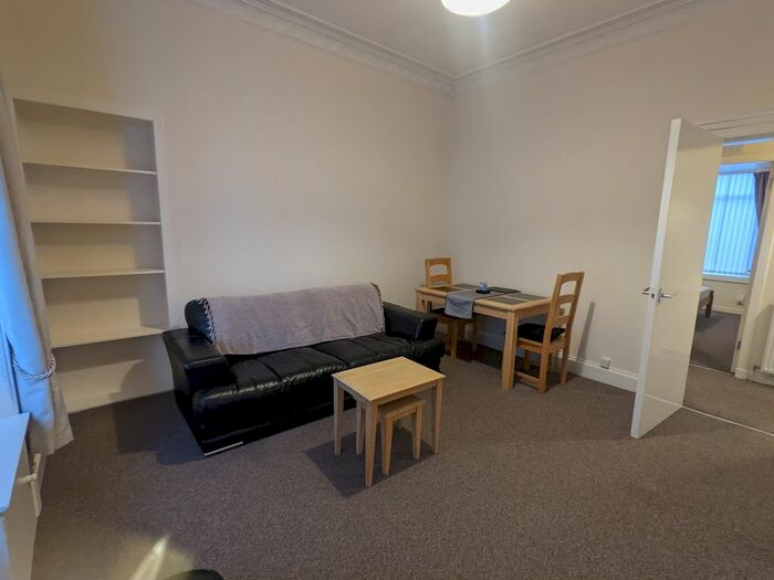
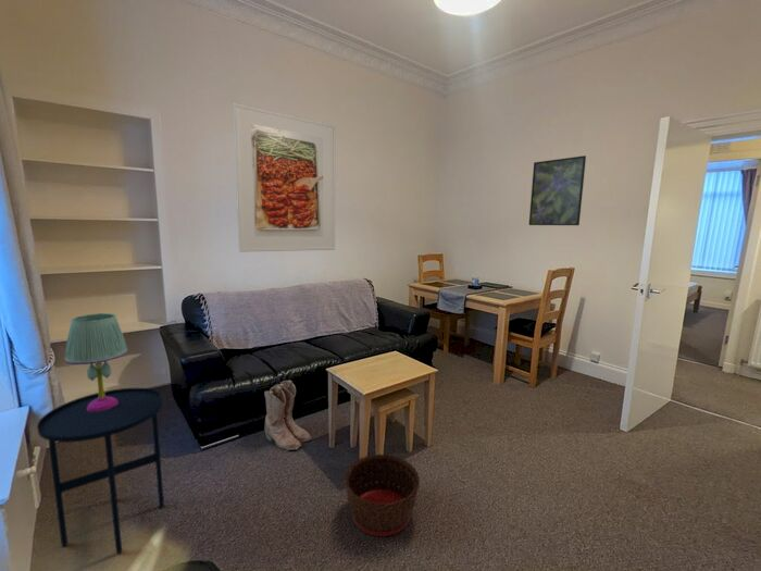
+ side table [36,387,165,555]
+ basket [344,454,421,537]
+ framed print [528,154,587,226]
+ boots [263,380,312,451]
+ table lamp [63,312,129,412]
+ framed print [233,102,336,253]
